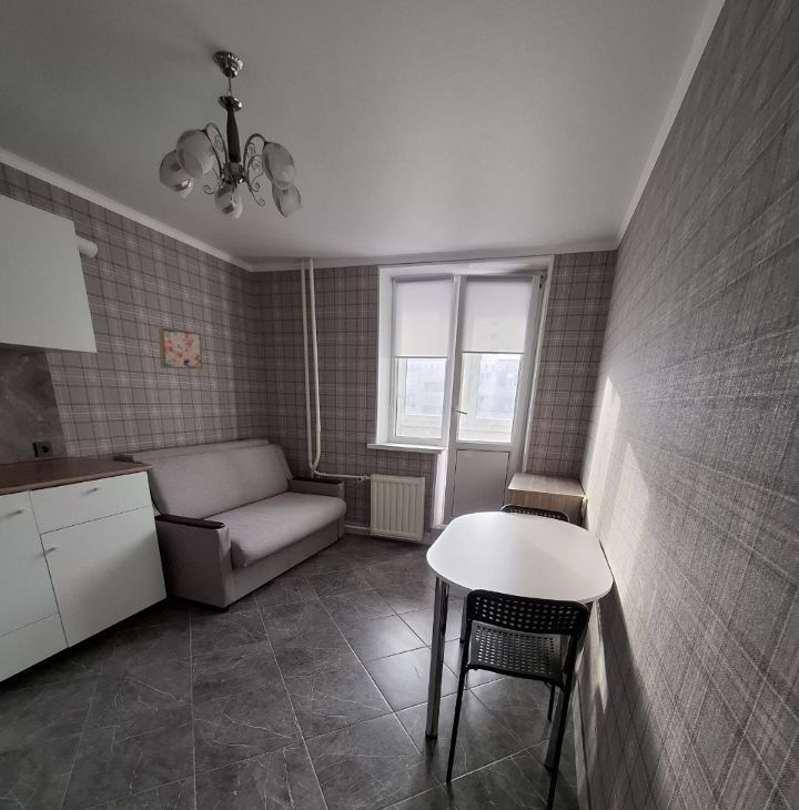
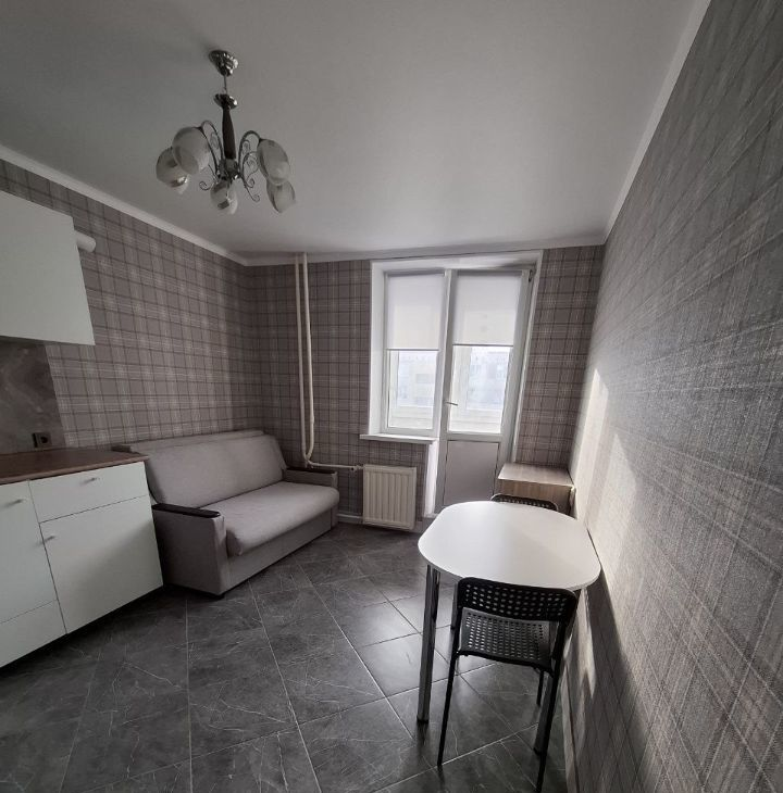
- wall art [158,327,203,369]
